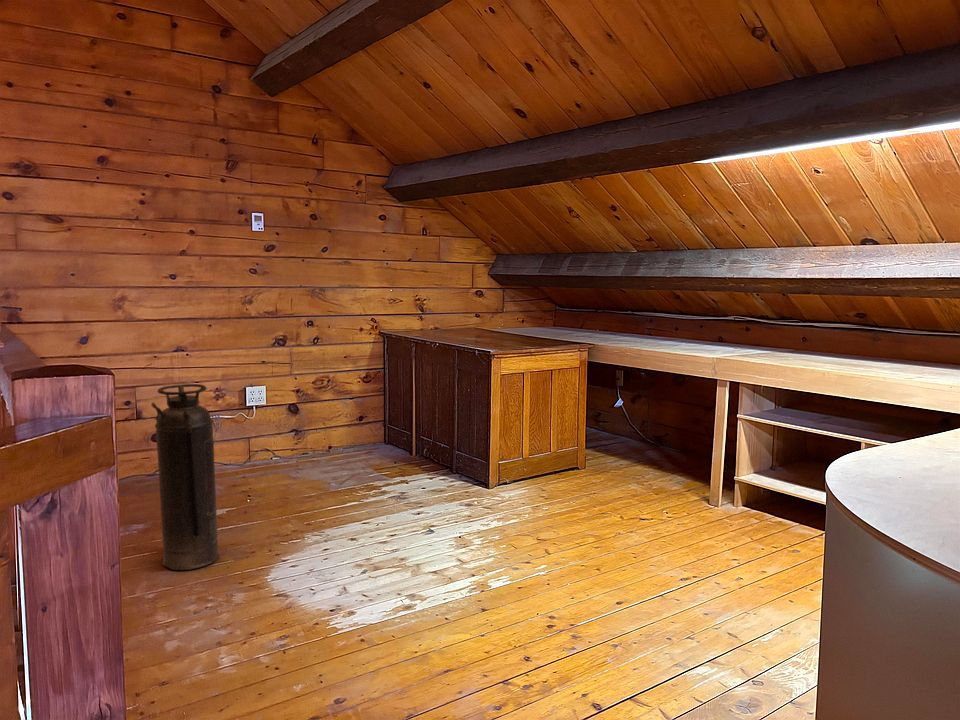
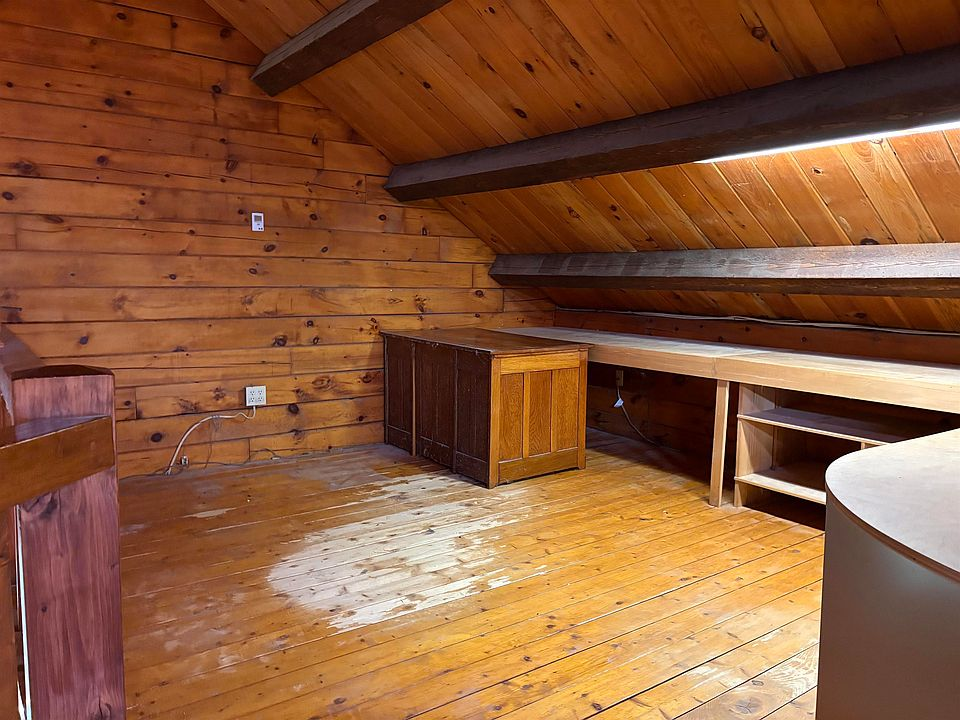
- fire extinguisher [150,383,221,571]
